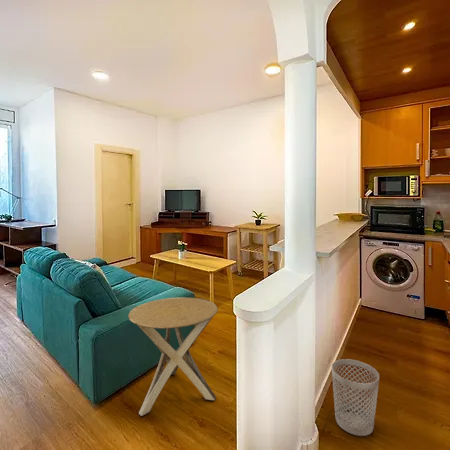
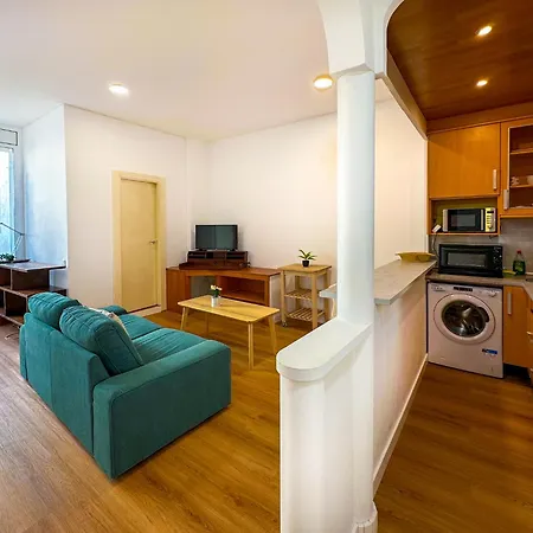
- wastebasket [331,358,380,437]
- side table [127,296,219,417]
